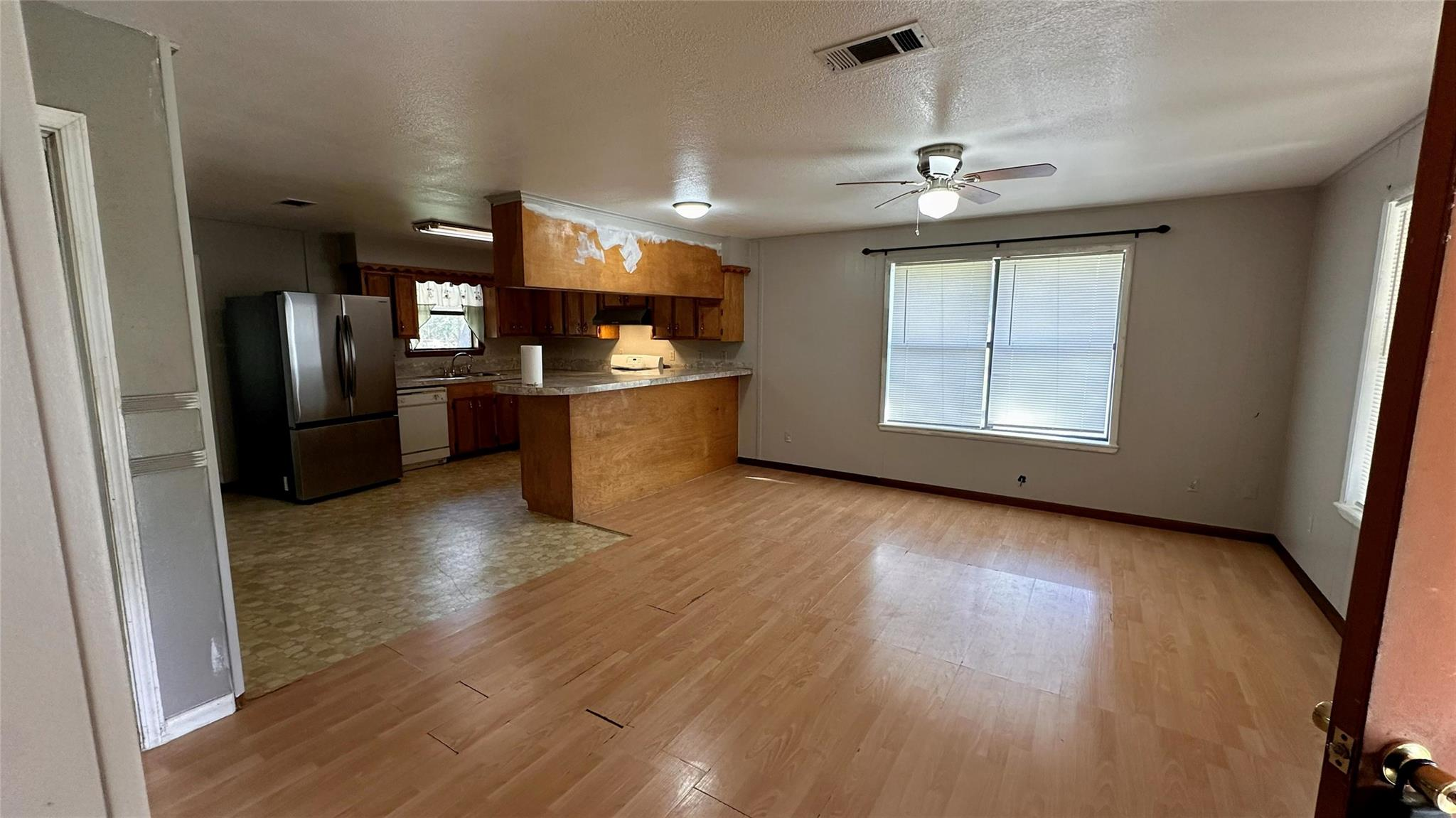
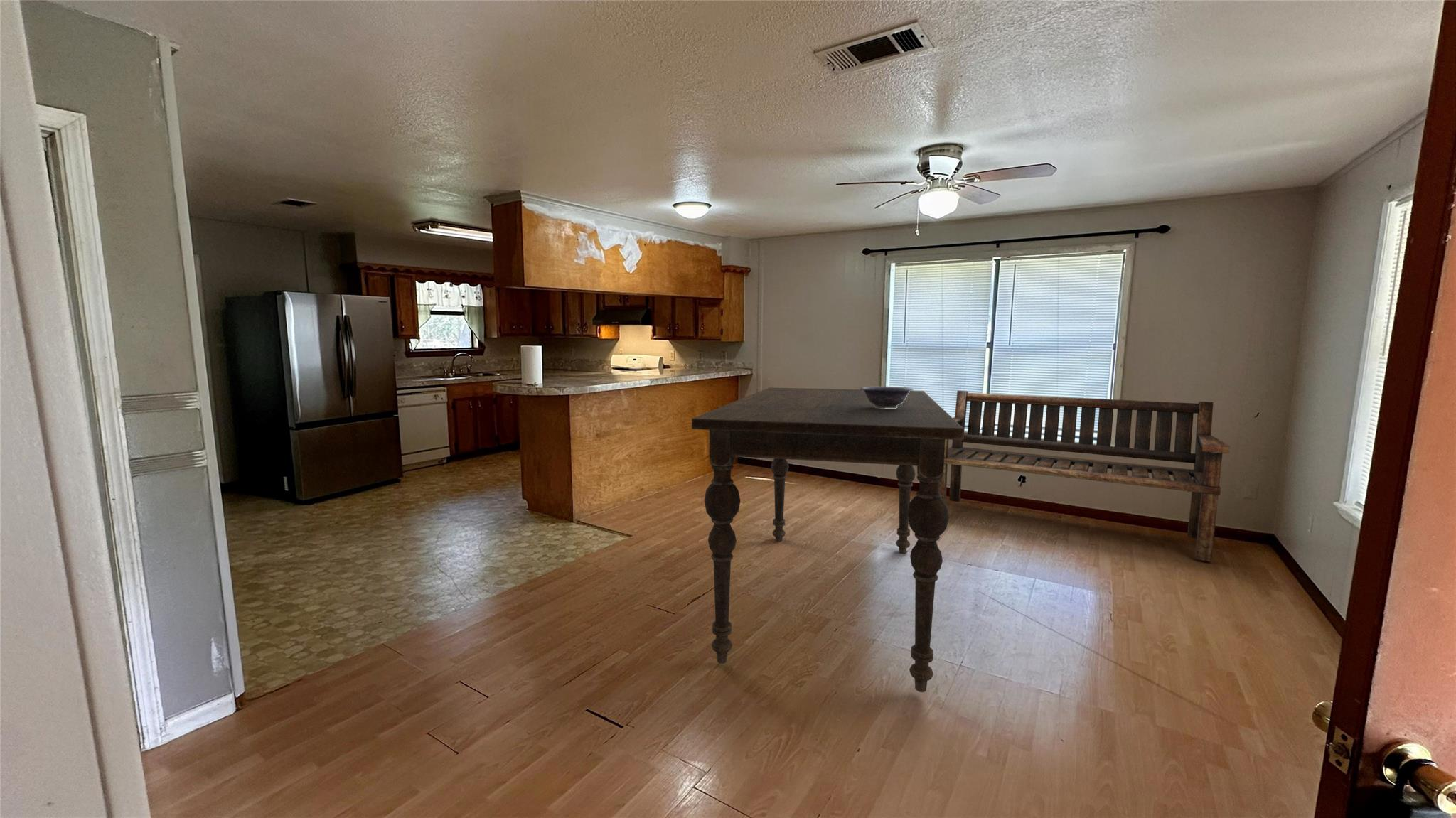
+ decorative bowl [860,386,914,409]
+ bench [939,390,1231,562]
+ dining table [691,387,965,693]
